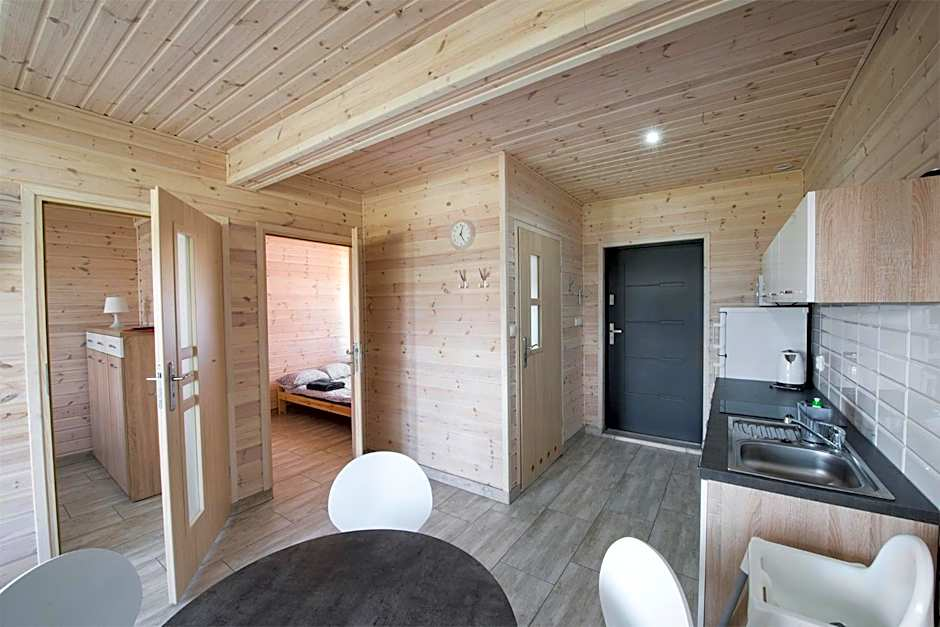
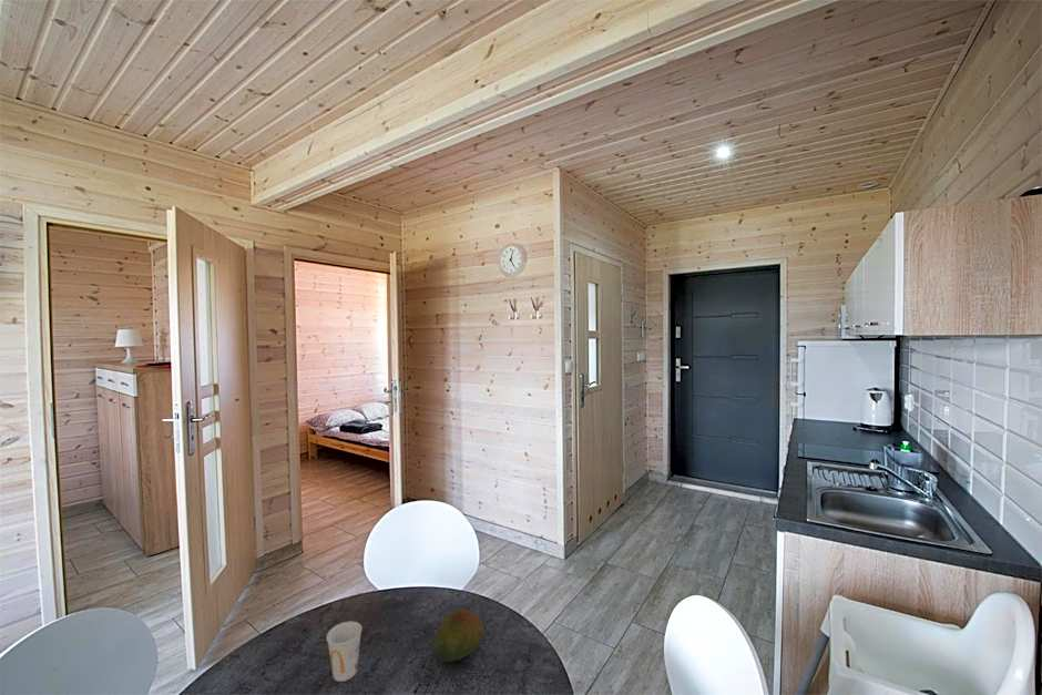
+ cup [325,621,362,683]
+ fruit [432,609,486,663]
